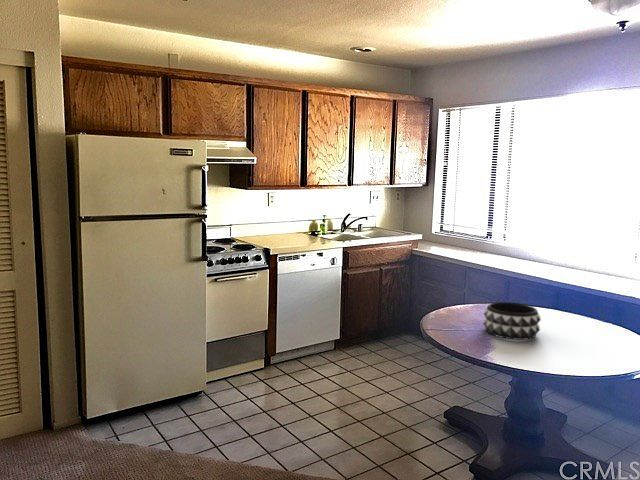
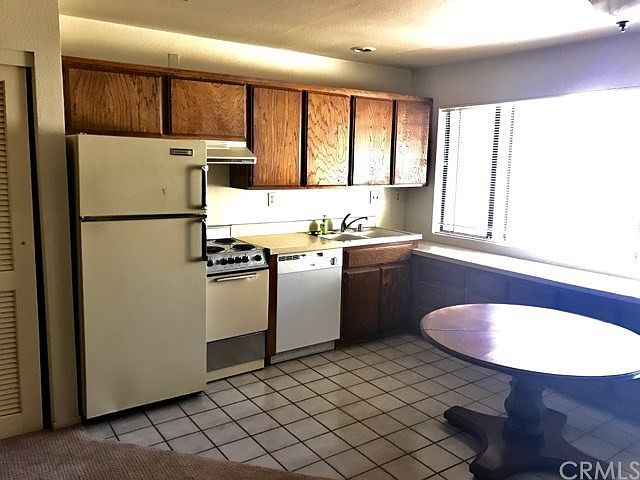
- decorative bowl [482,301,542,341]
